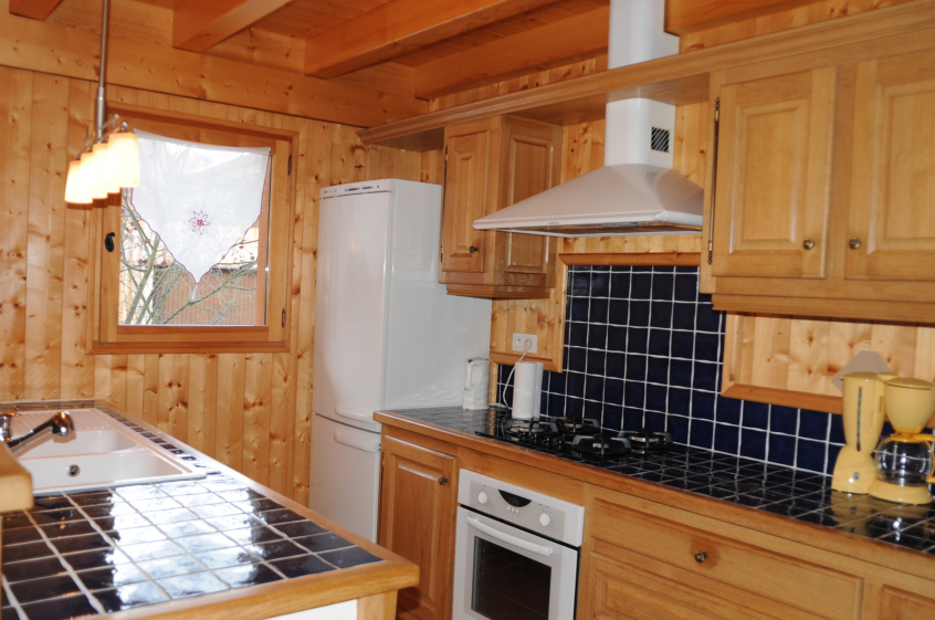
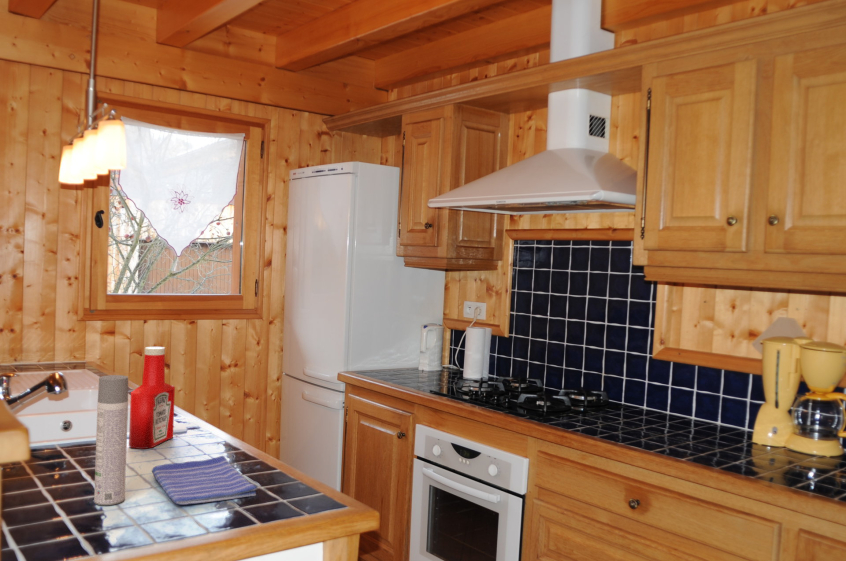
+ soap bottle [128,346,176,450]
+ spray bottle [93,374,129,506]
+ dish towel [151,455,258,506]
